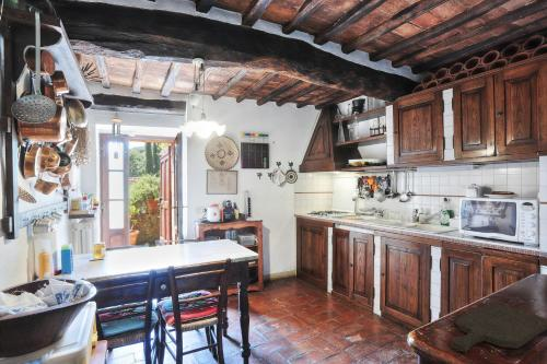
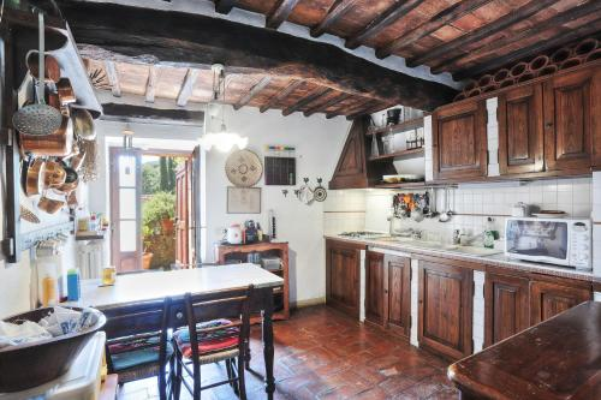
- cutting board [451,302,547,353]
